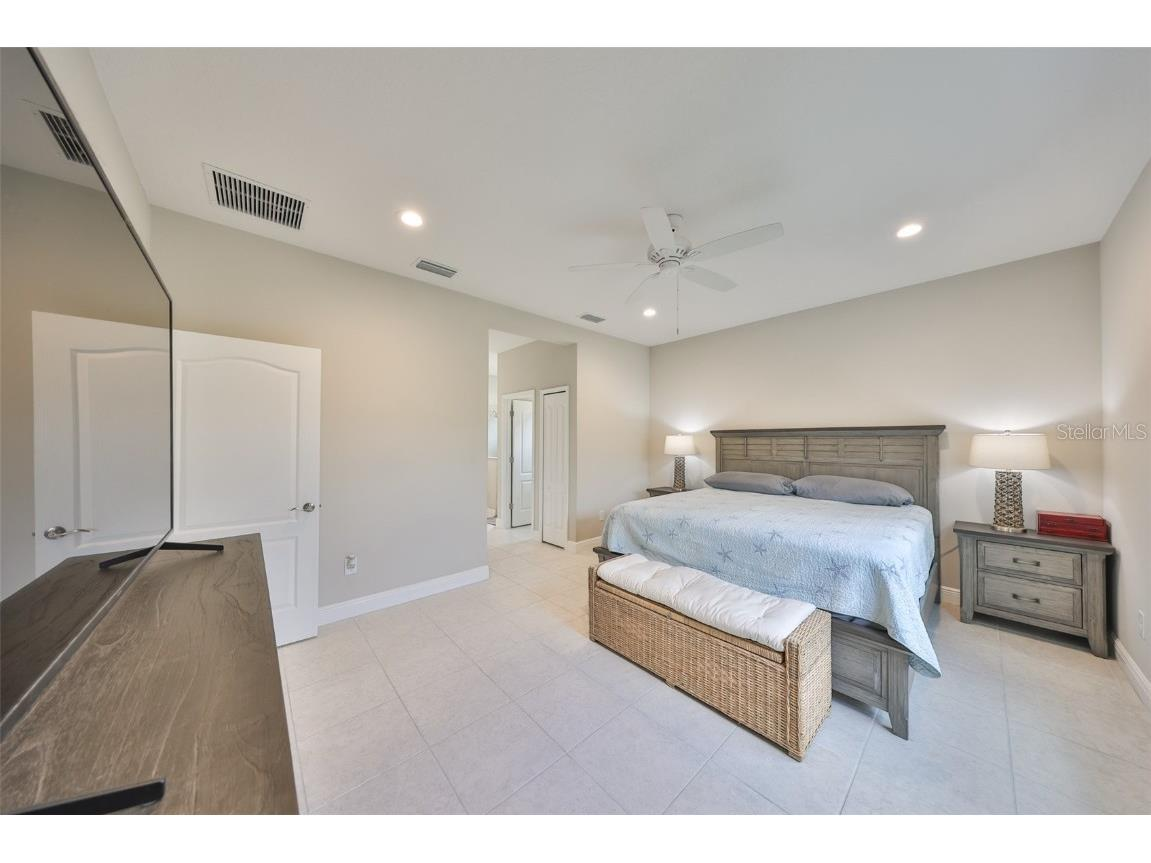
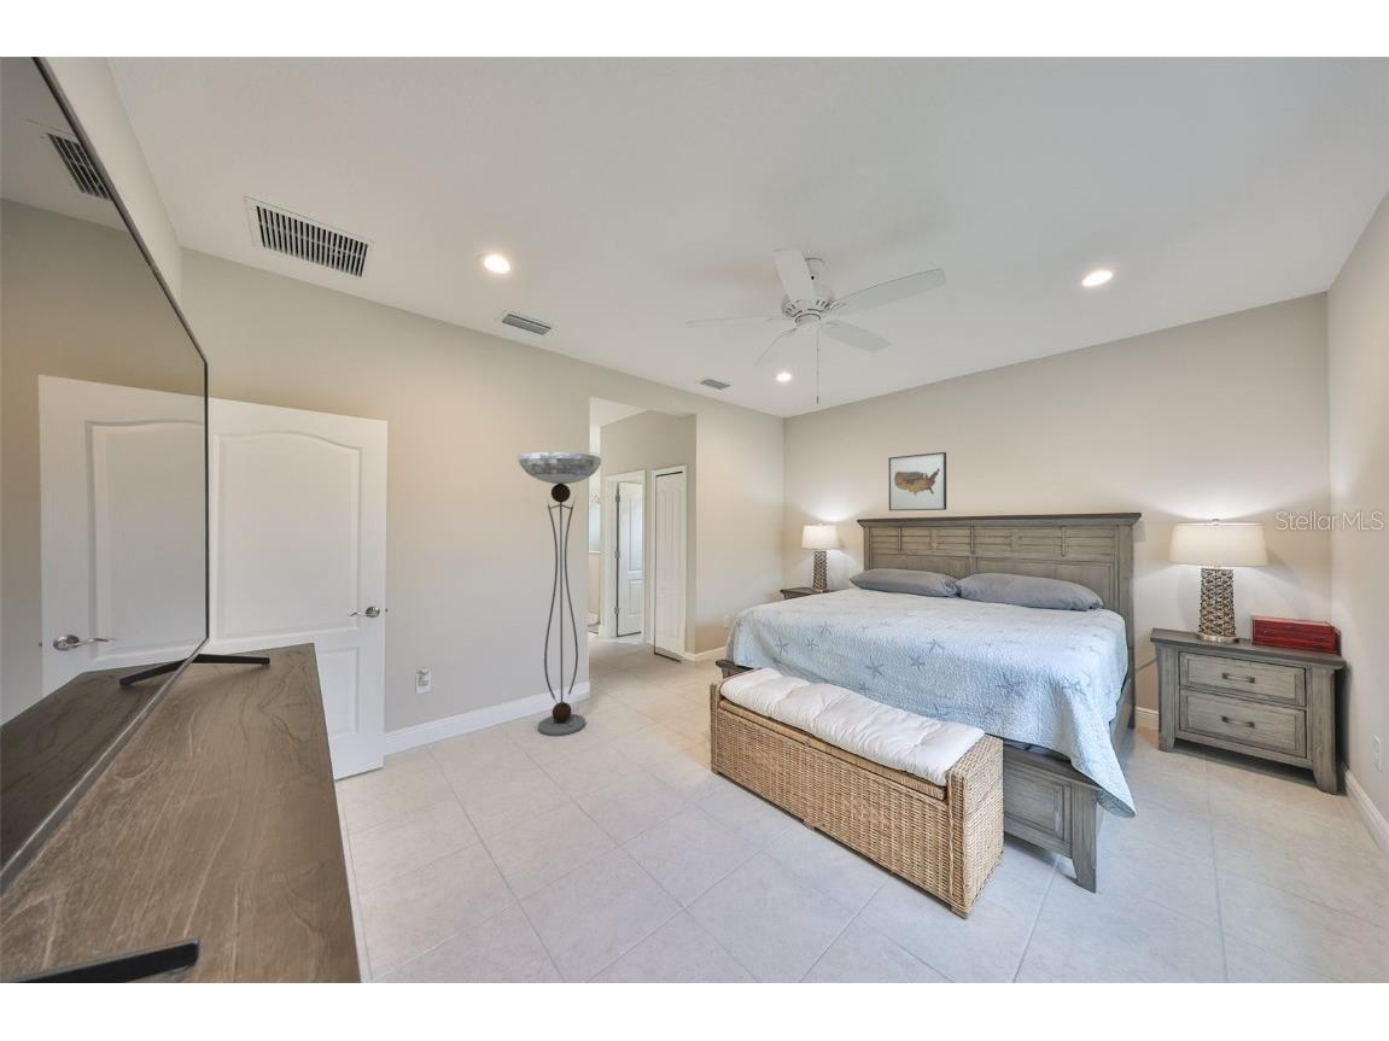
+ floor lamp [517,451,602,737]
+ wall art [888,451,947,511]
